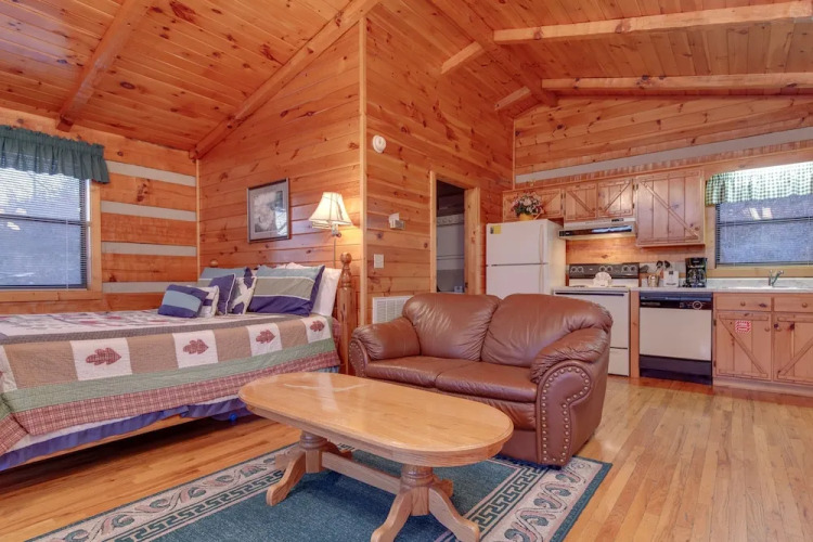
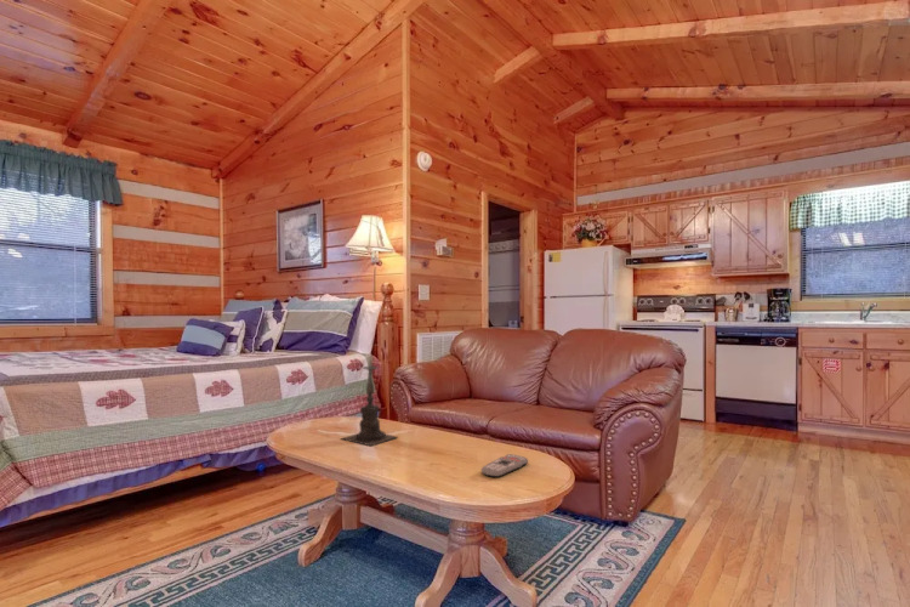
+ remote control [480,453,529,478]
+ candle holder [339,357,398,447]
